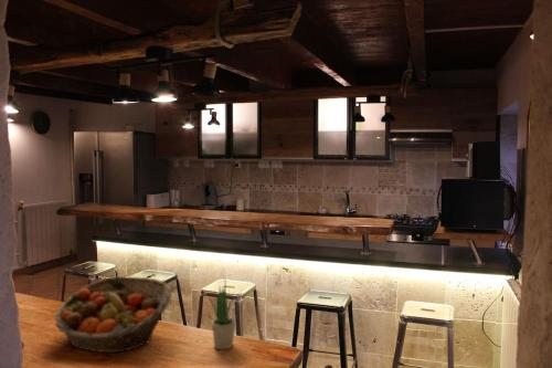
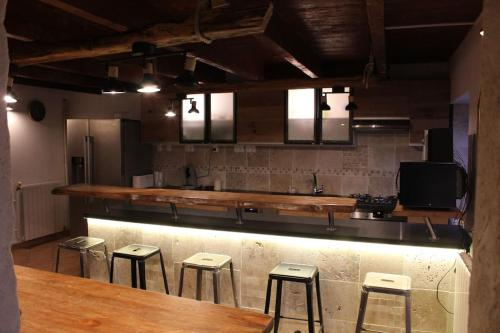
- potted plant [205,281,236,350]
- fruit basket [53,275,172,354]
